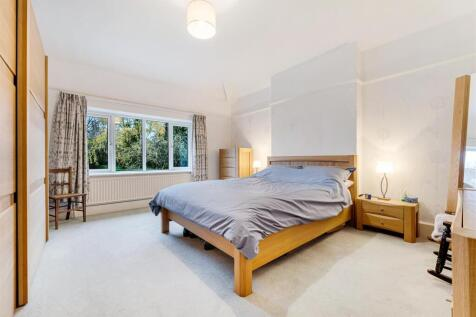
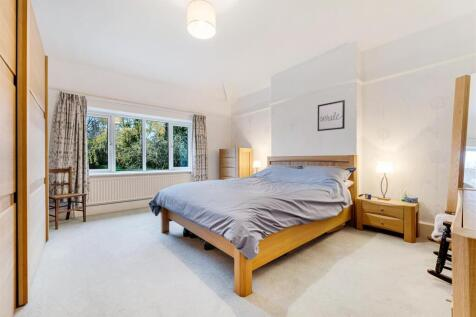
+ wall art [317,99,346,132]
